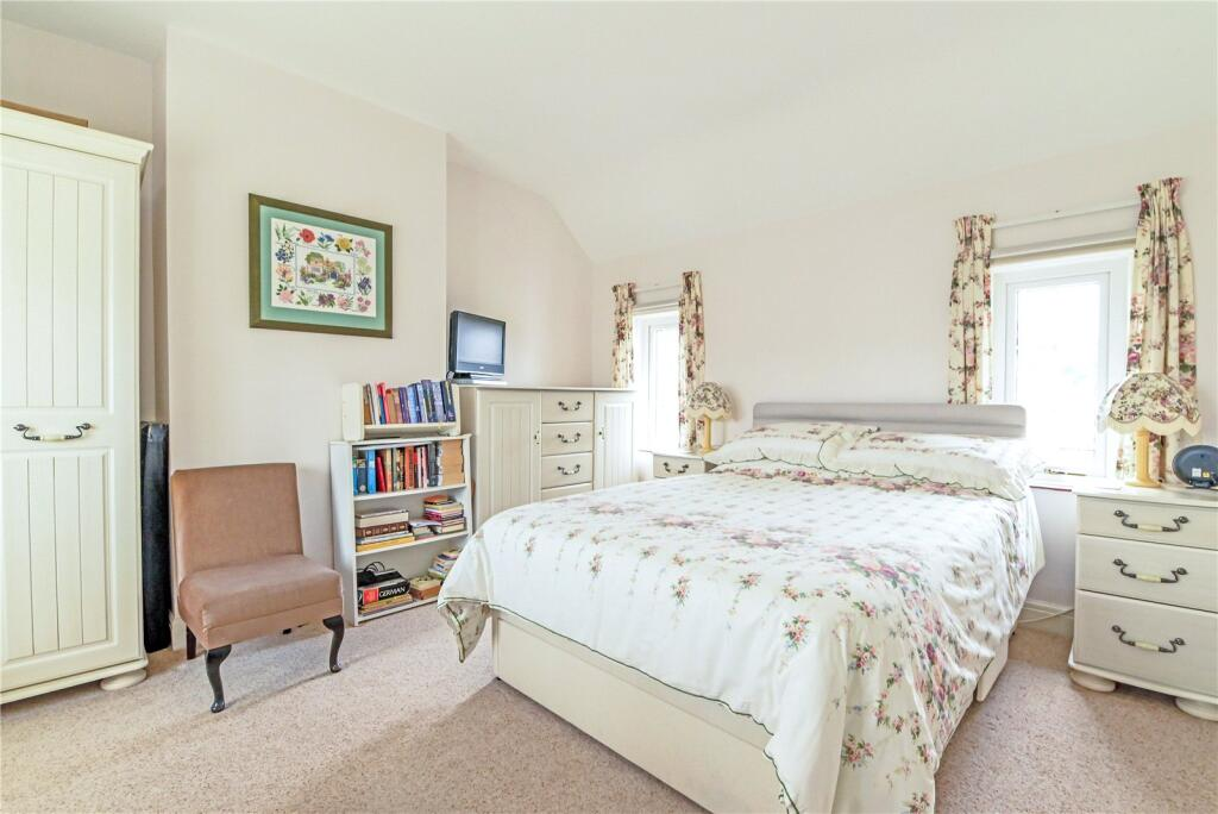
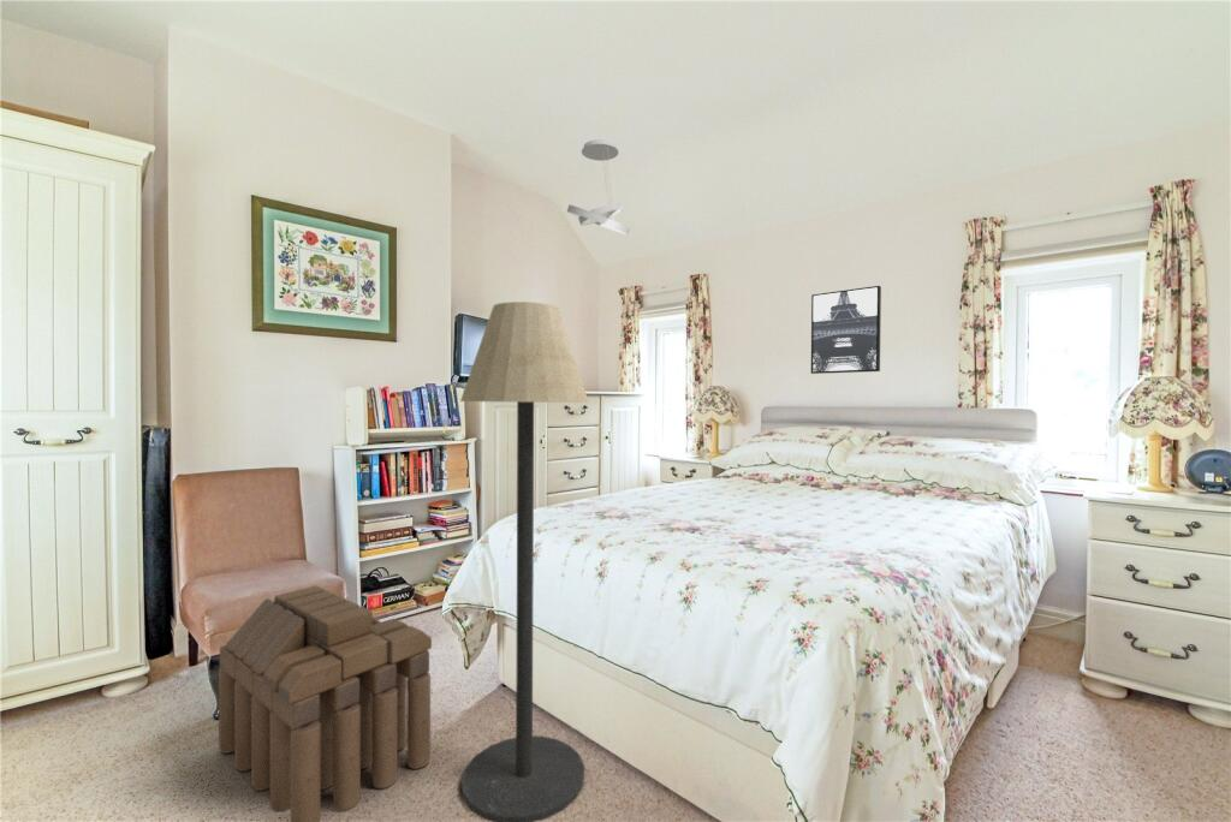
+ ceiling light fixture [566,138,631,236]
+ wall art [810,285,882,375]
+ stool [218,584,433,822]
+ floor lamp [459,300,590,822]
